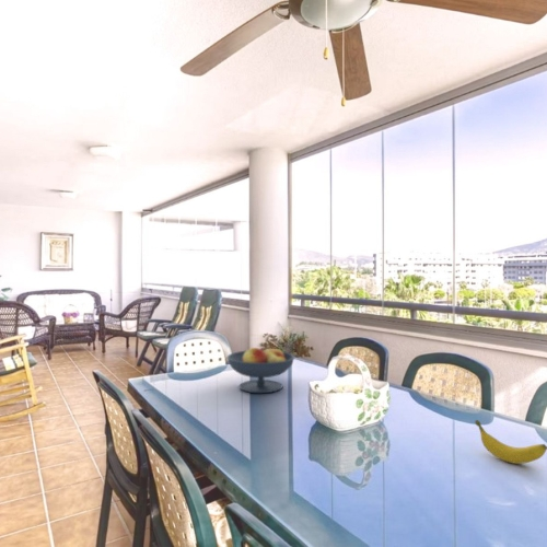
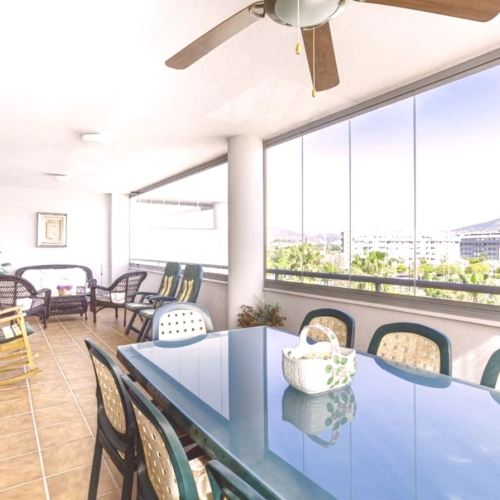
- banana [474,419,547,465]
- fruit bowl [225,345,295,394]
